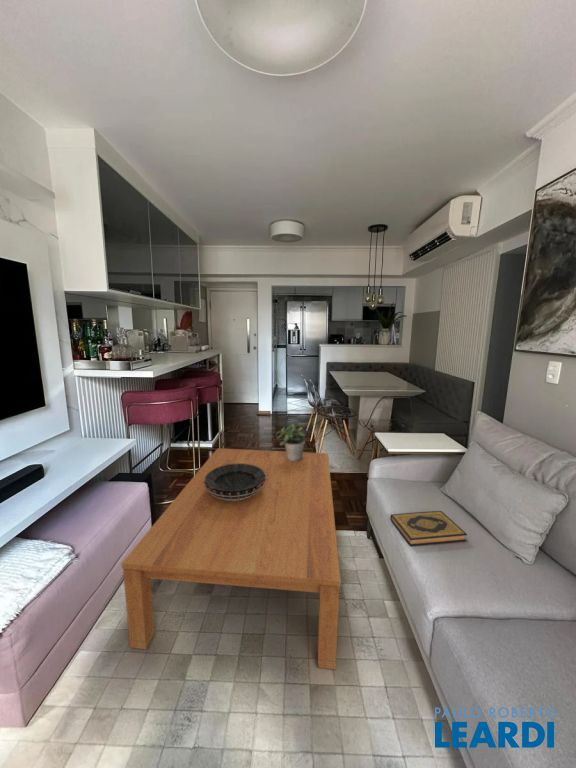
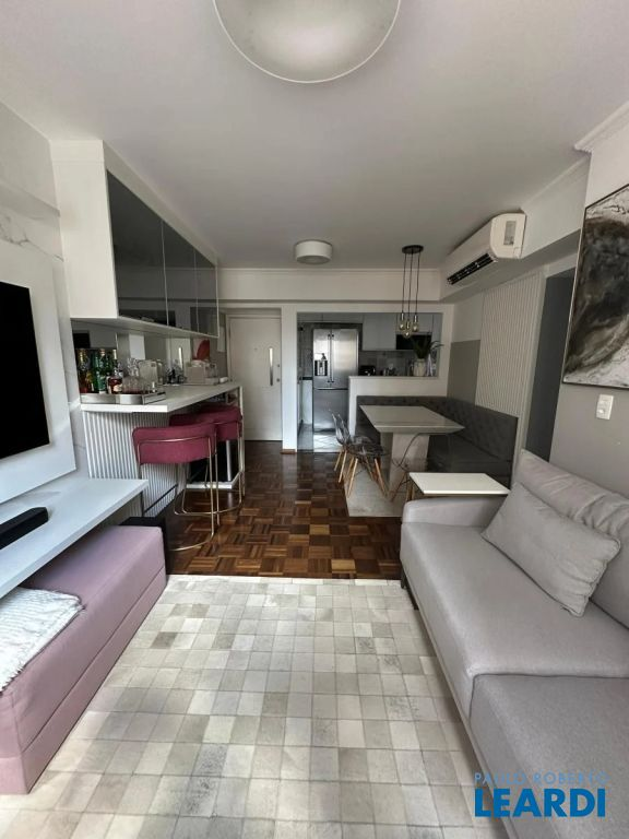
- coffee table [120,447,342,671]
- hardback book [389,510,468,547]
- potted plant [276,422,306,461]
- decorative bowl [204,464,266,501]
